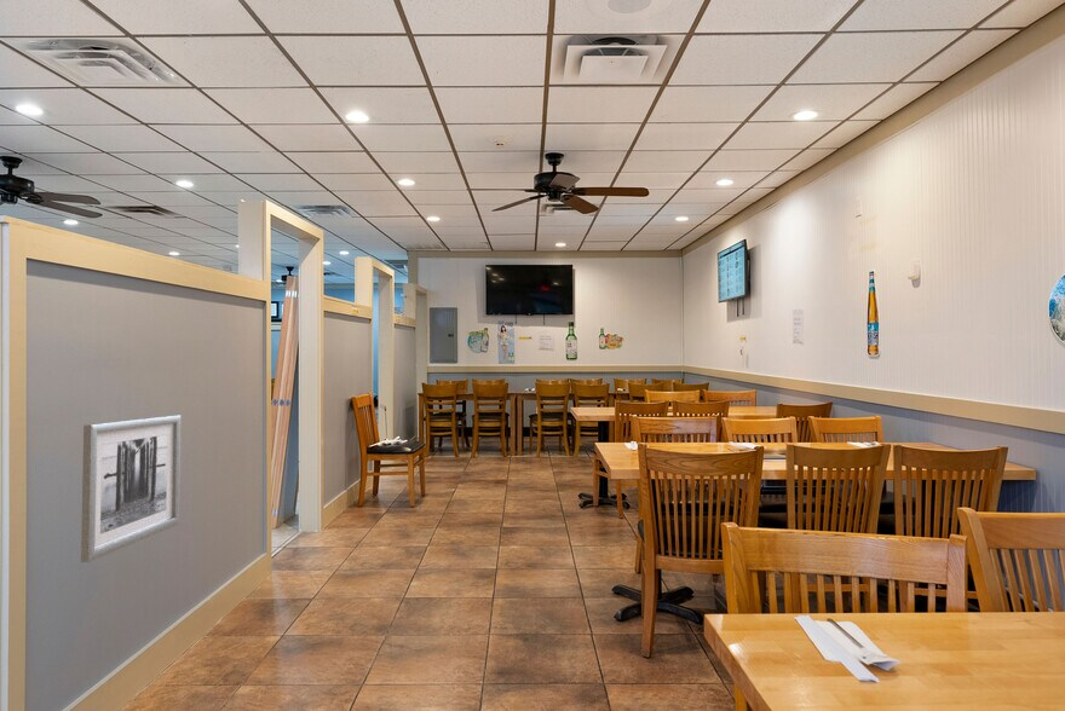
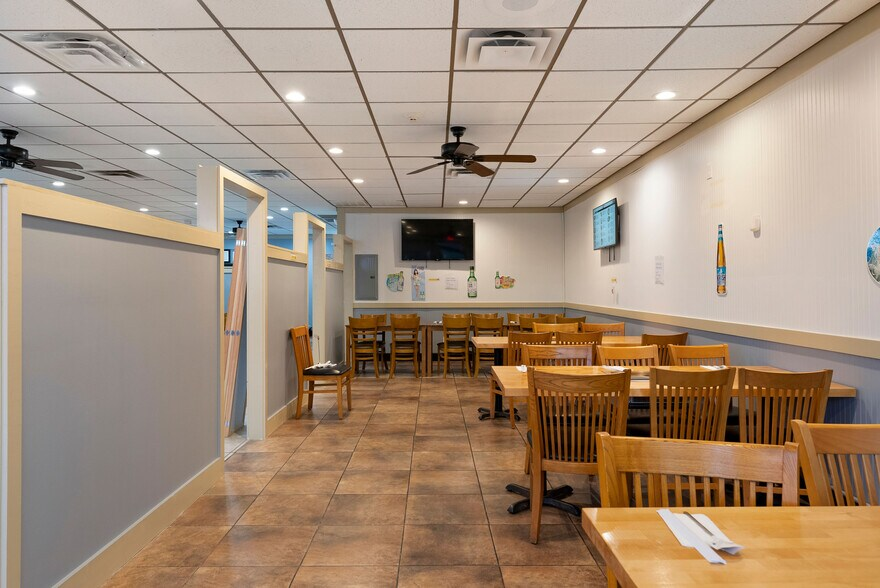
- wall art [80,414,182,563]
